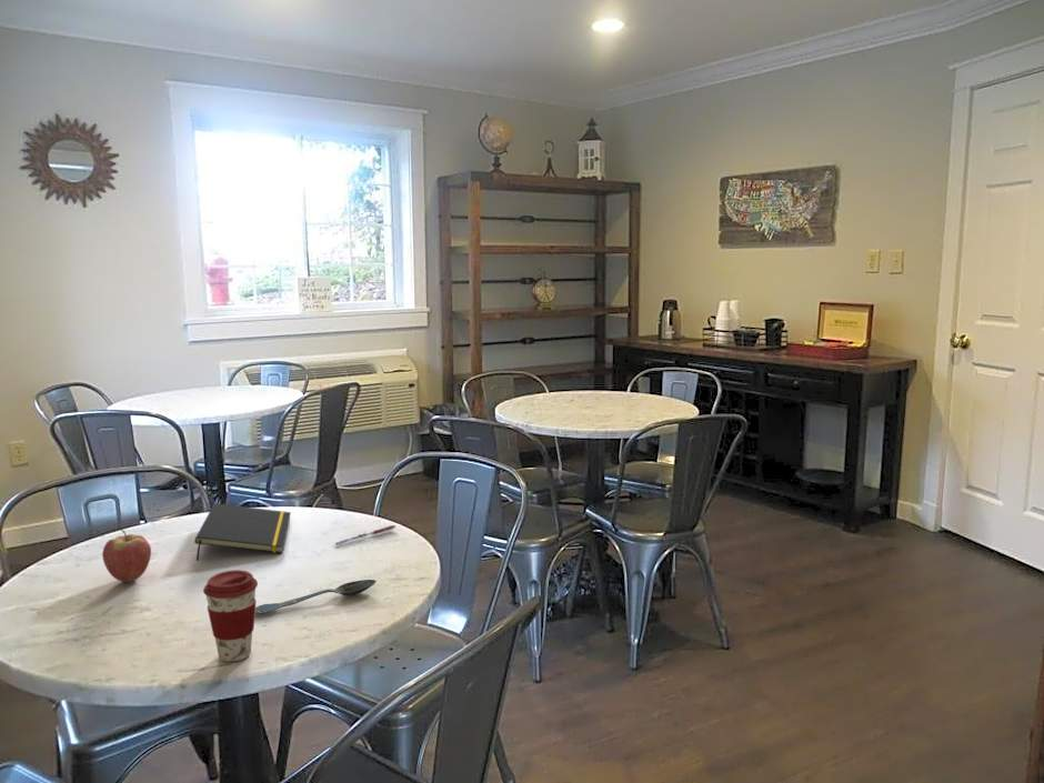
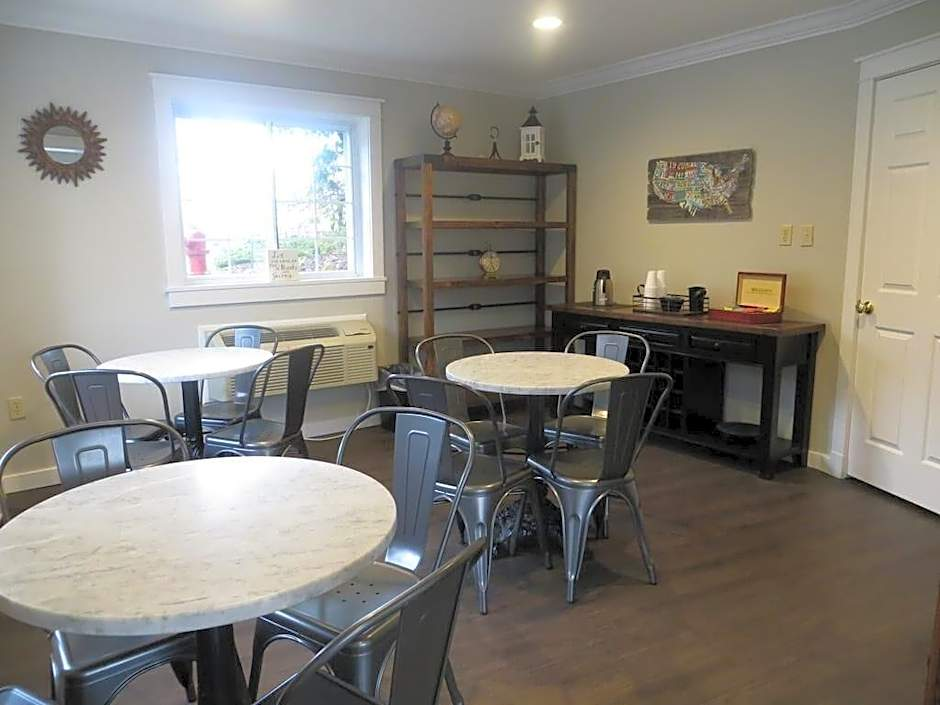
- spoon [255,579,378,615]
- coffee cup [202,569,259,663]
- pen [334,524,396,545]
- notepad [193,502,292,562]
- fruit [101,526,152,583]
